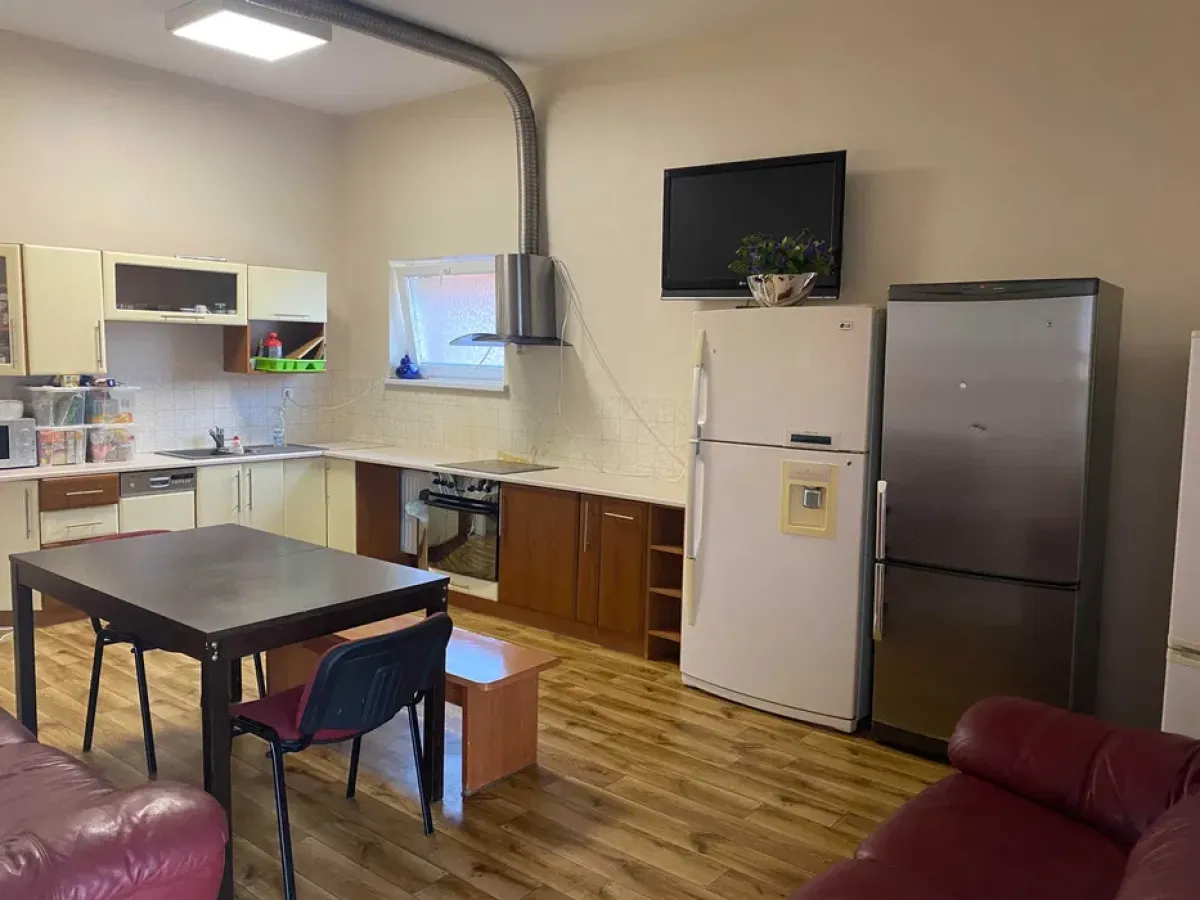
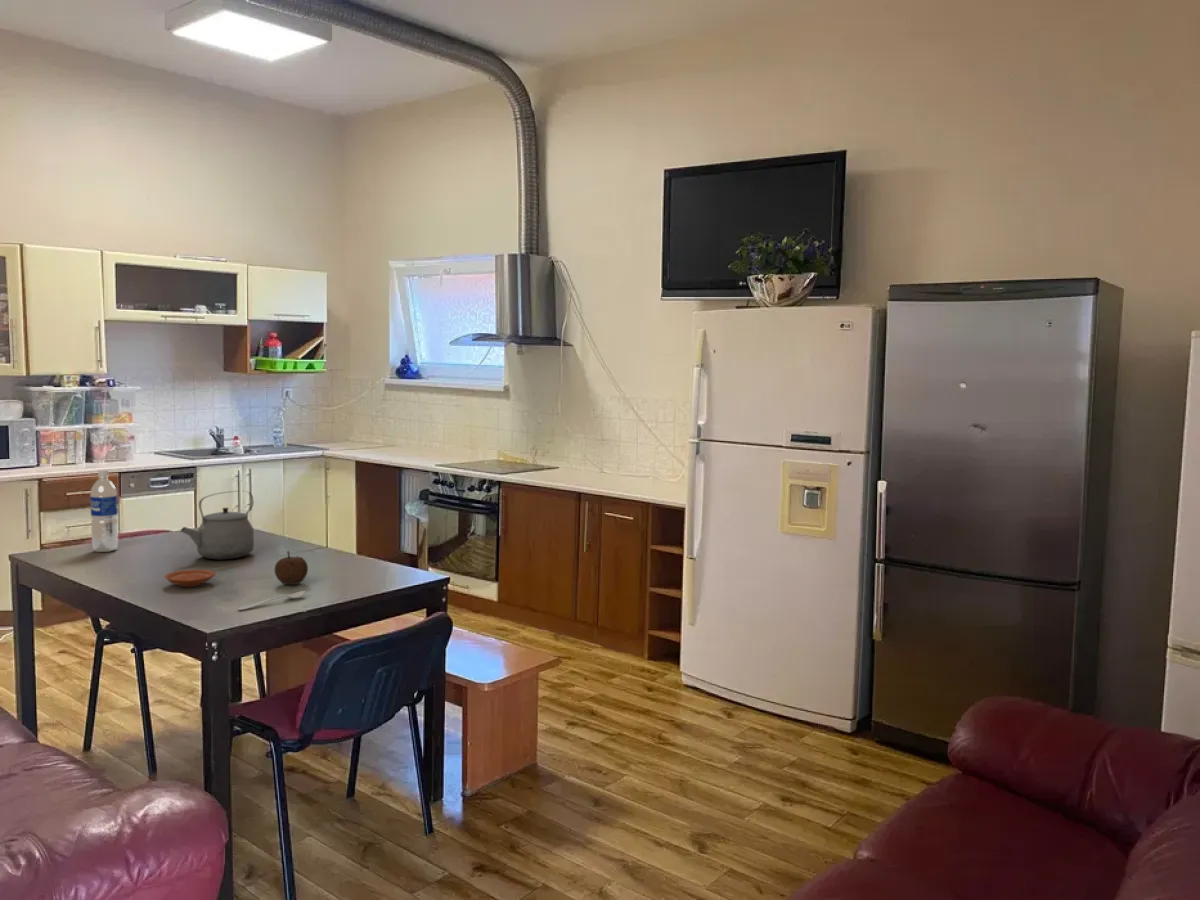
+ fruit [273,550,309,586]
+ tea kettle [180,490,255,561]
+ spoon [237,590,306,611]
+ water bottle [89,468,119,553]
+ plate [163,568,217,588]
